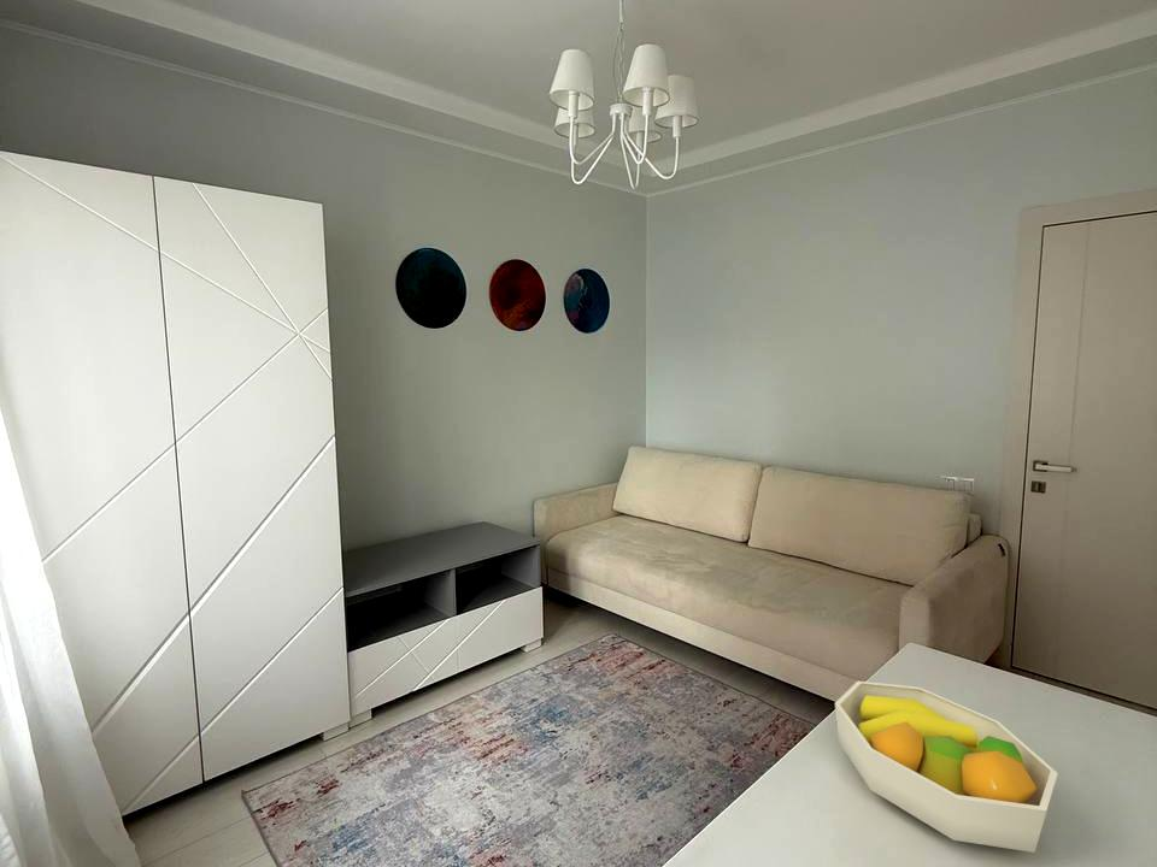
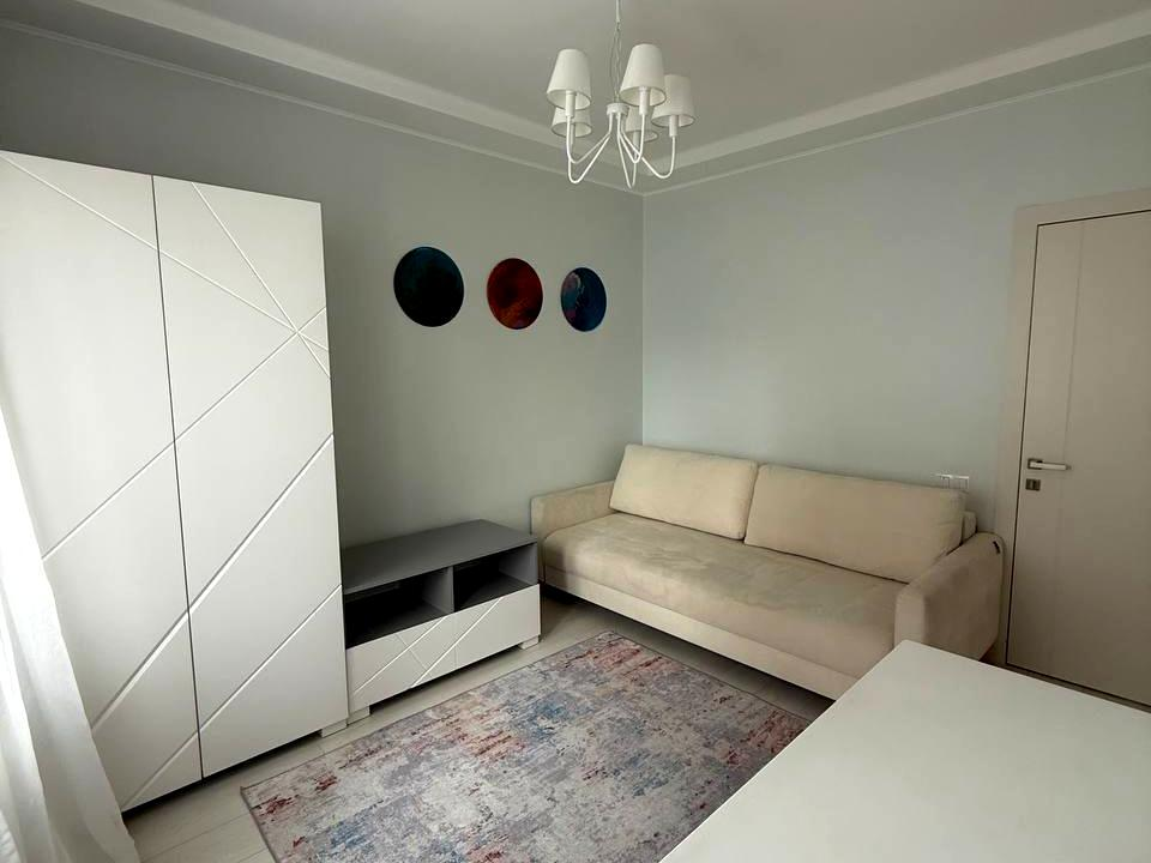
- fruit bowl [834,680,1059,854]
